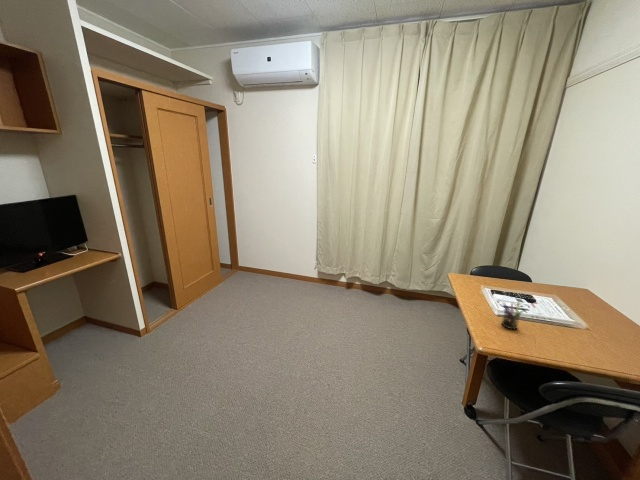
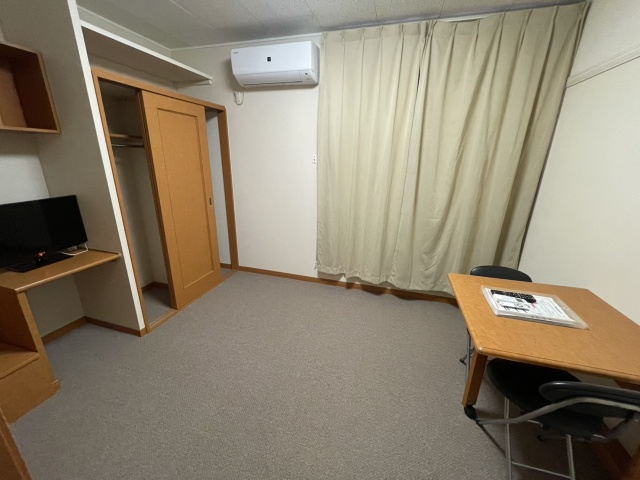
- pen holder [500,301,527,330]
